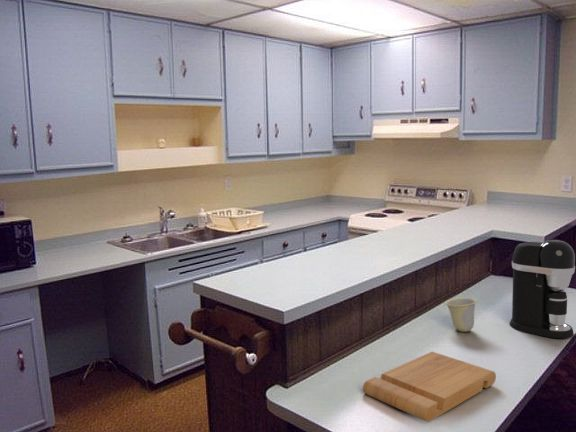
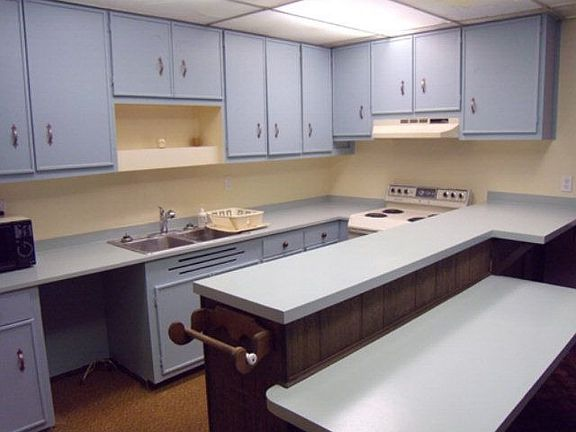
- cutting board [362,351,497,423]
- cup [444,296,478,333]
- coffee maker [508,239,576,339]
